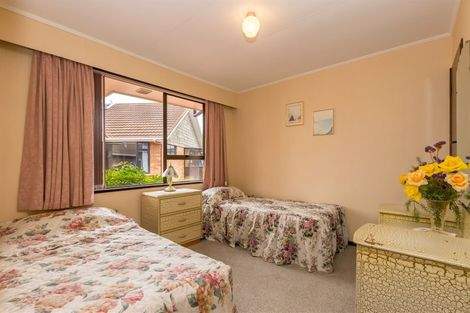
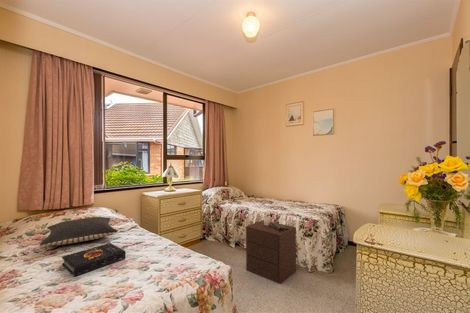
+ nightstand [245,215,297,285]
+ book [61,242,126,278]
+ pillow [39,216,119,247]
